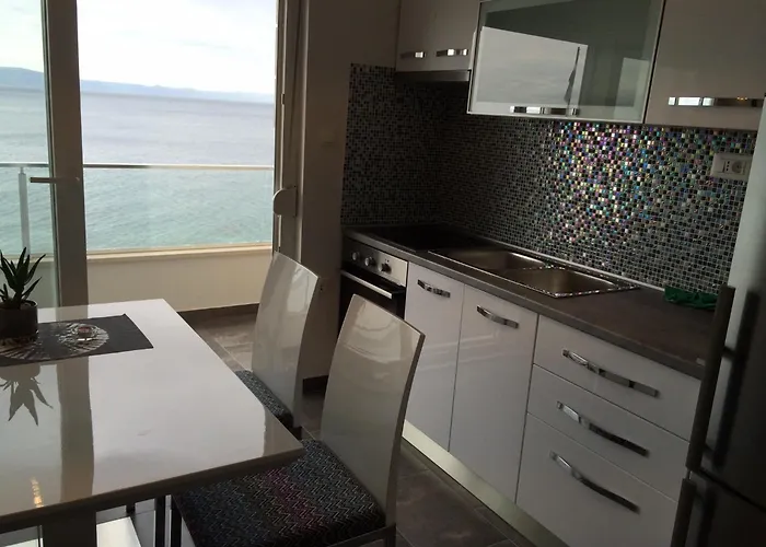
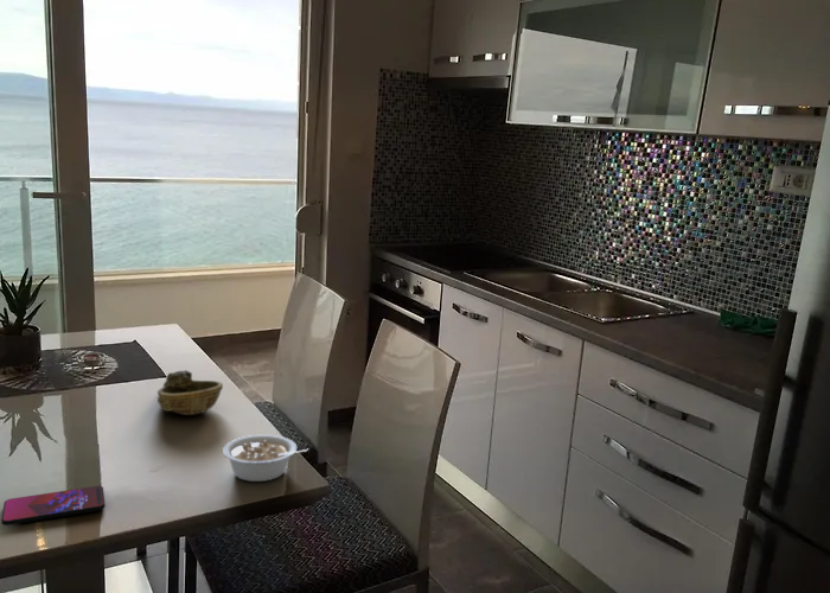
+ legume [222,434,311,483]
+ decorative bowl [157,369,224,416]
+ smartphone [0,485,107,527]
